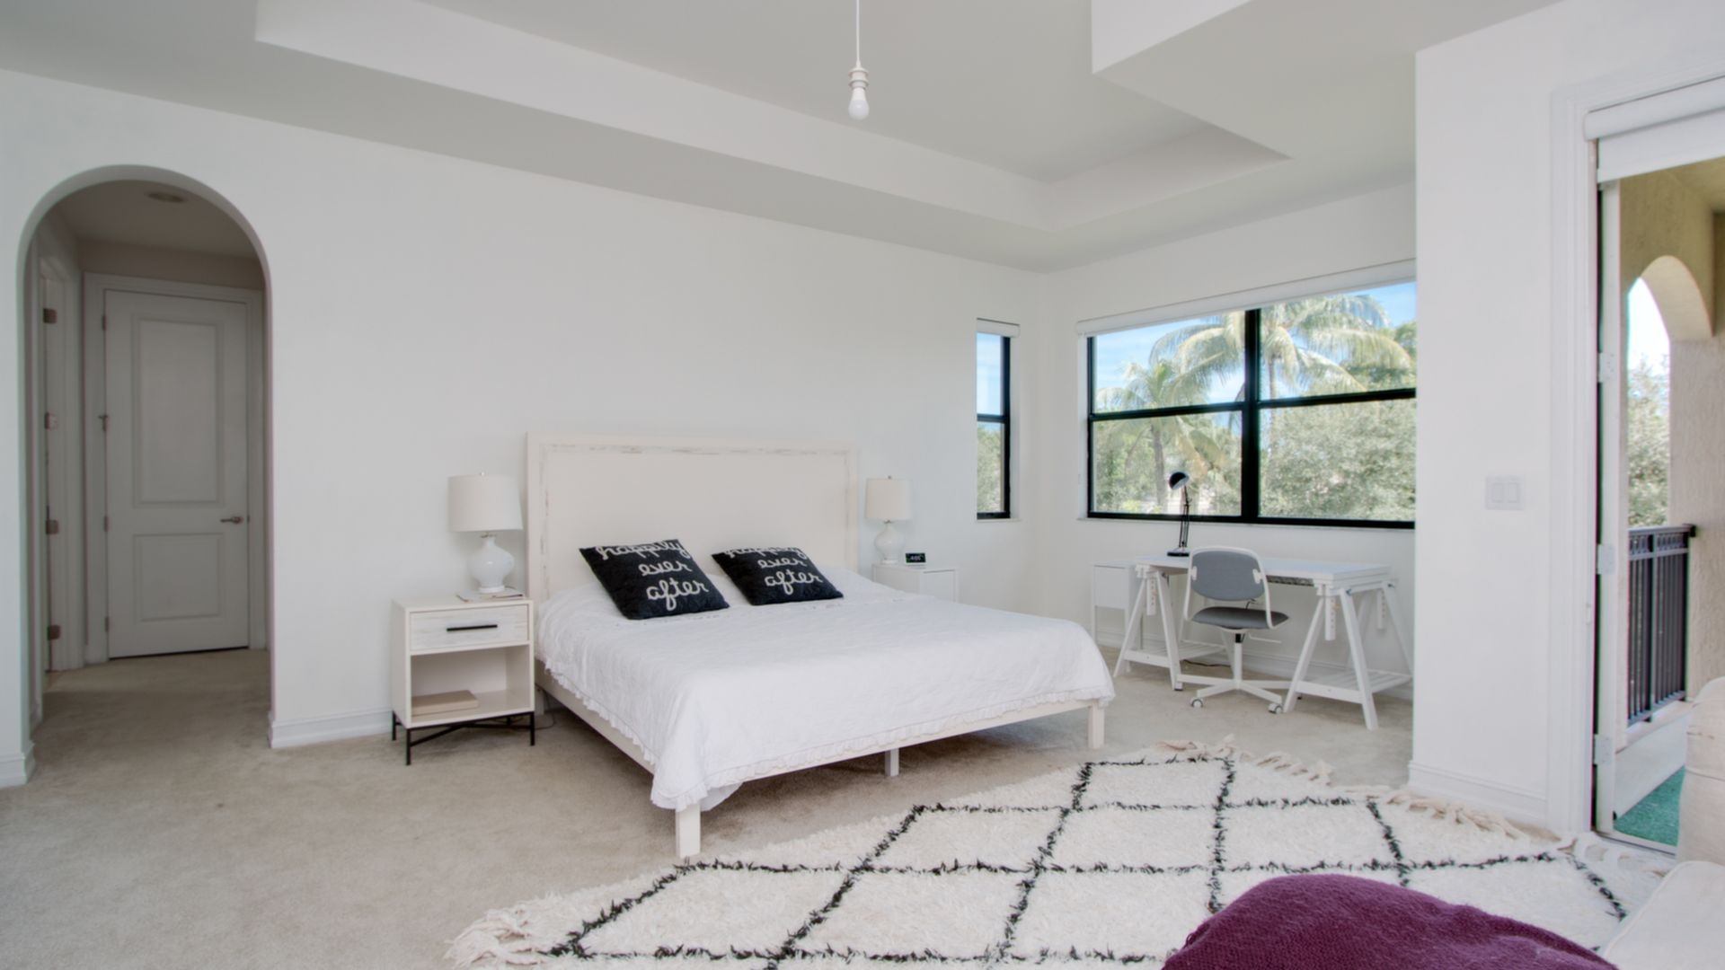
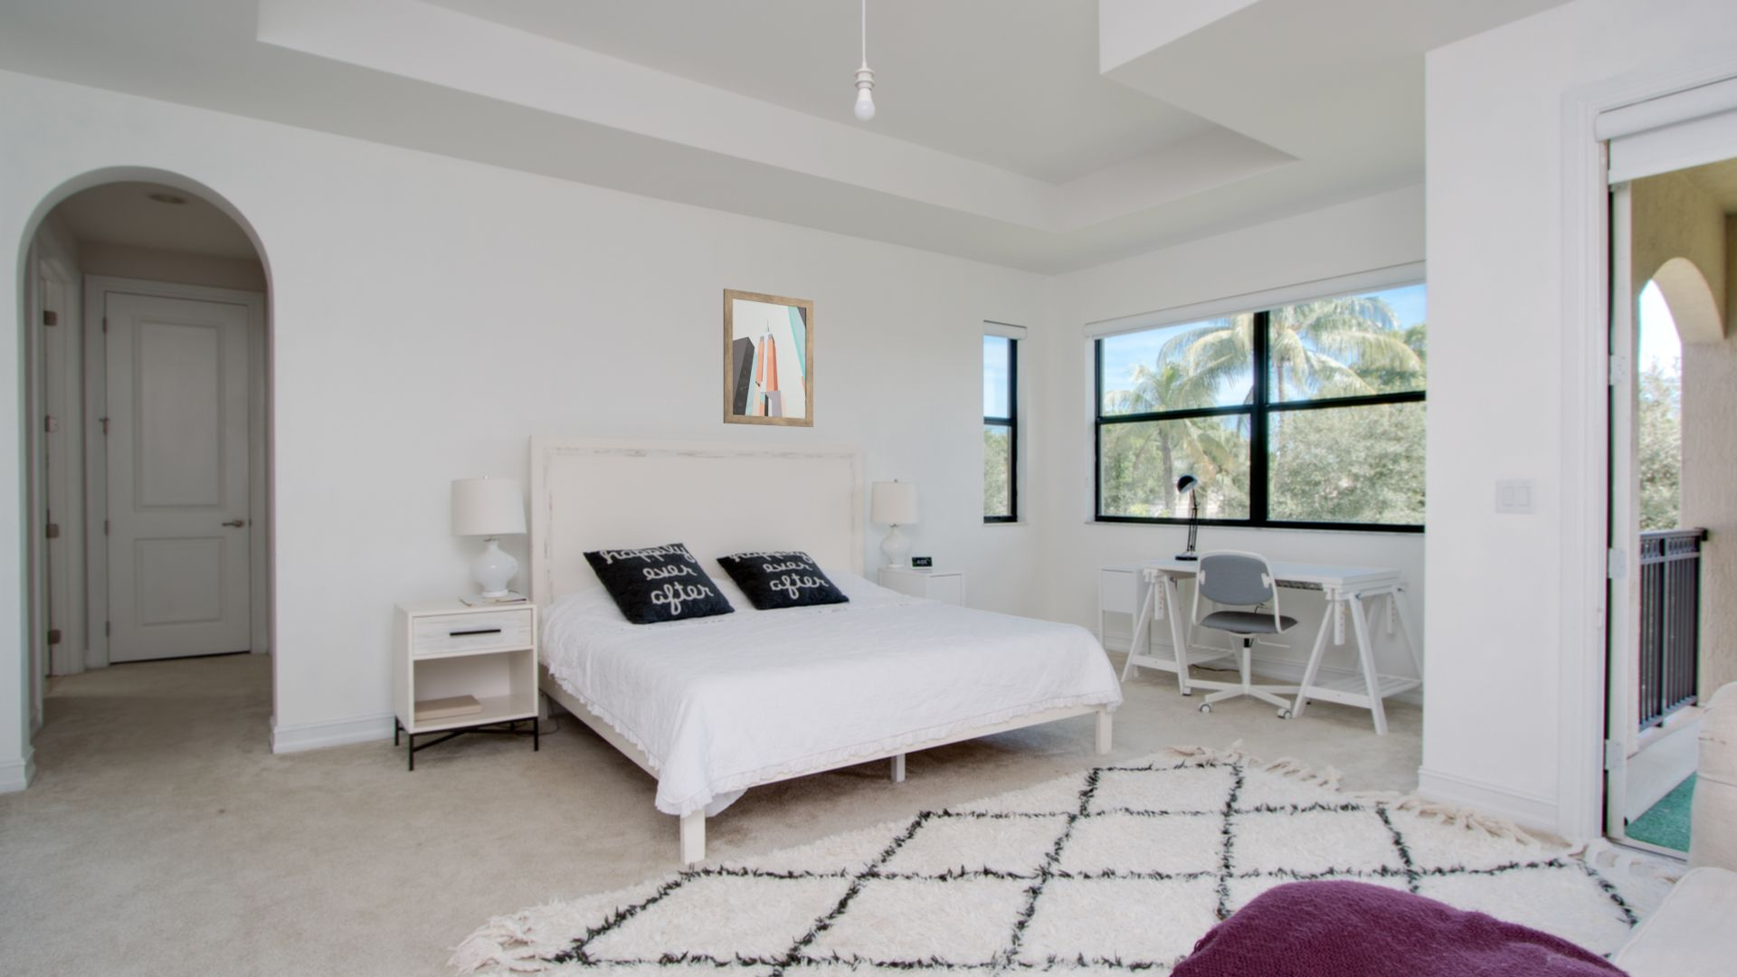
+ wall art [723,287,814,428]
